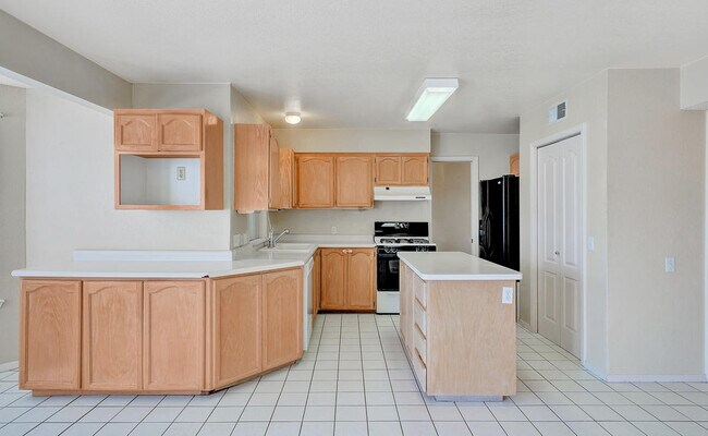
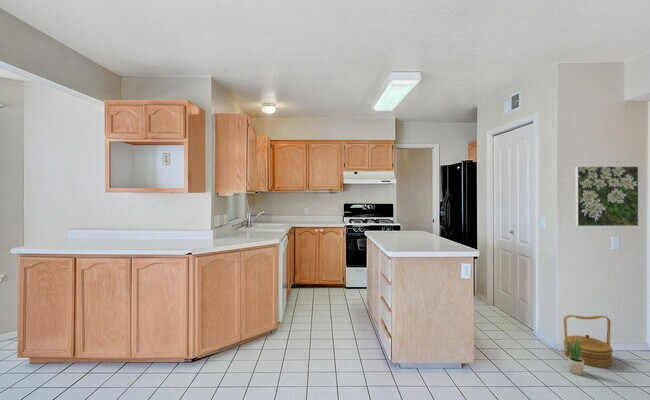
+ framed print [574,165,640,227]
+ potted plant [566,335,585,376]
+ basket [562,314,614,368]
